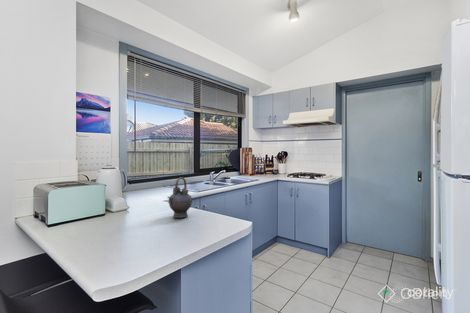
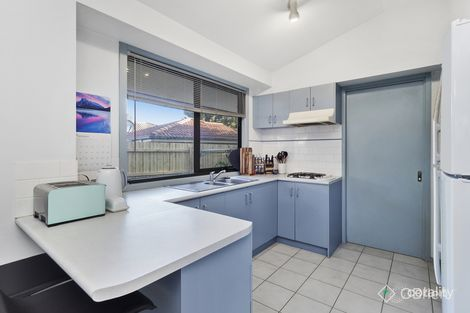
- teapot [166,176,193,219]
